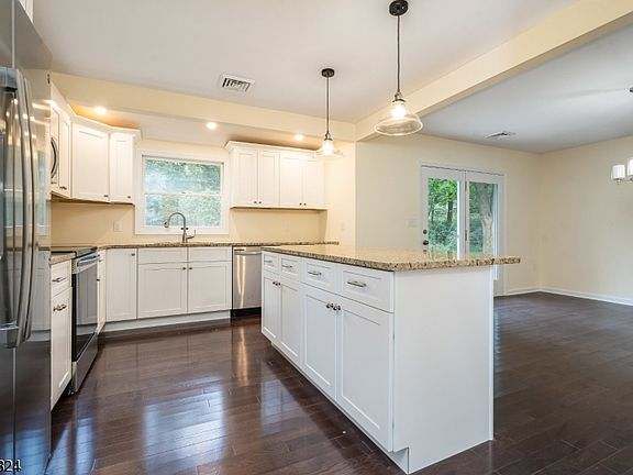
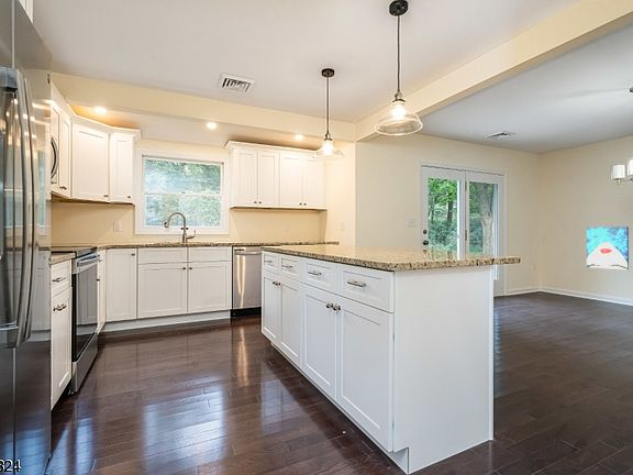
+ wall art [586,225,630,270]
